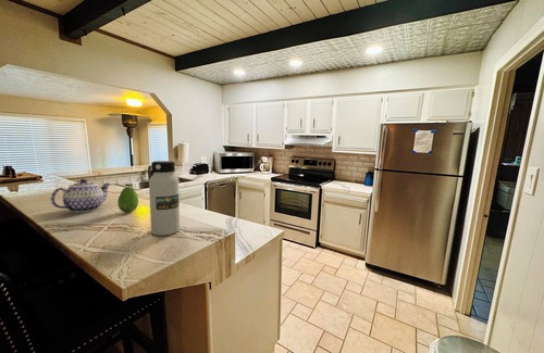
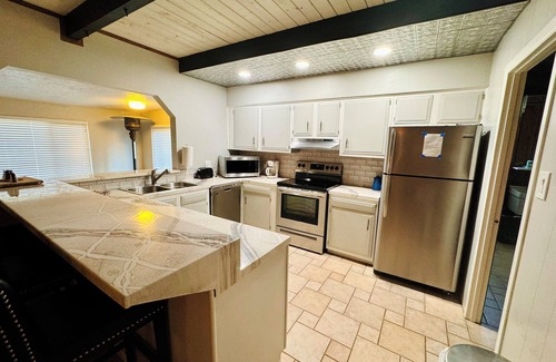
- water bottle [148,160,181,237]
- fruit [116,186,139,214]
- teapot [50,178,111,214]
